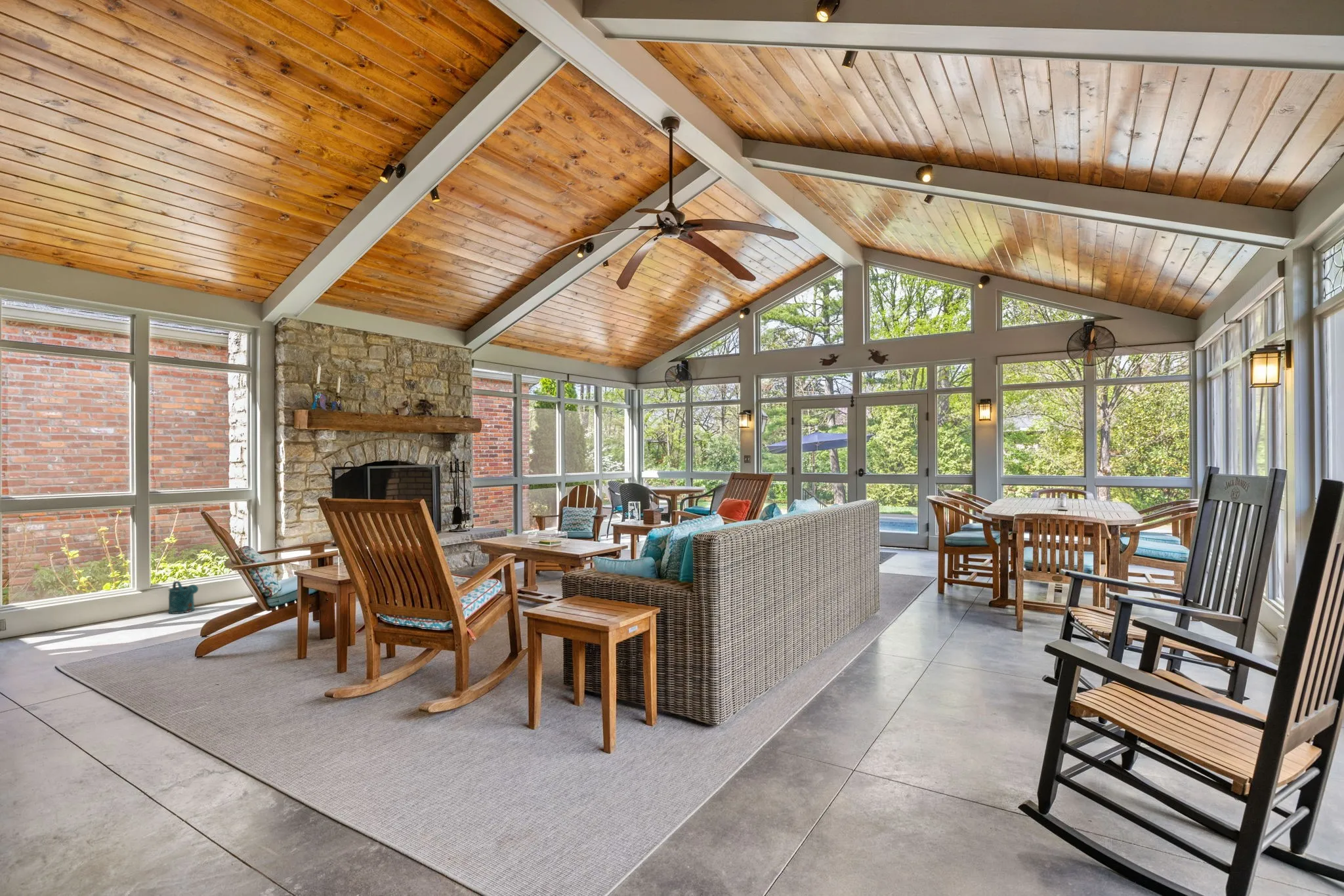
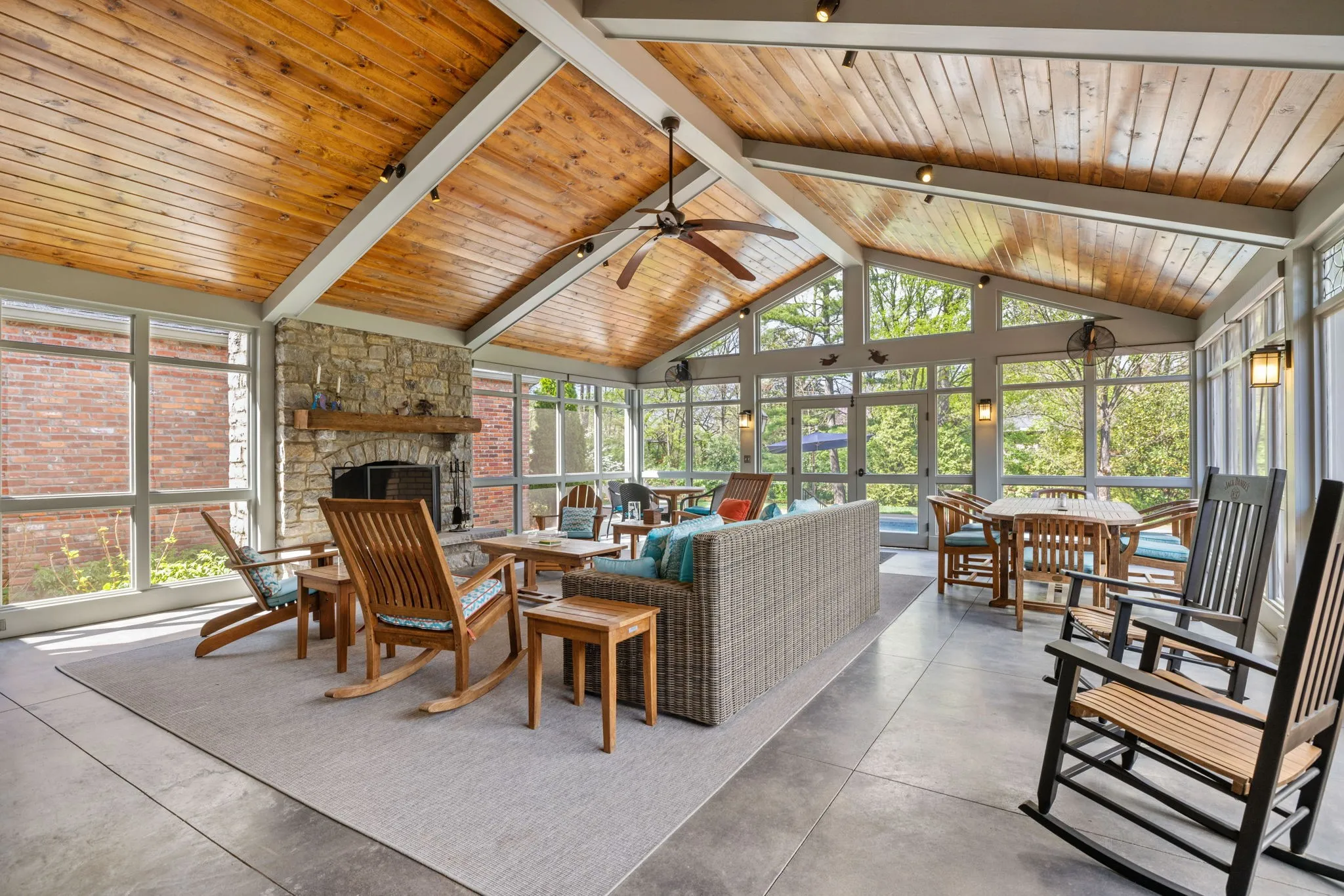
- watering can [168,580,199,615]
